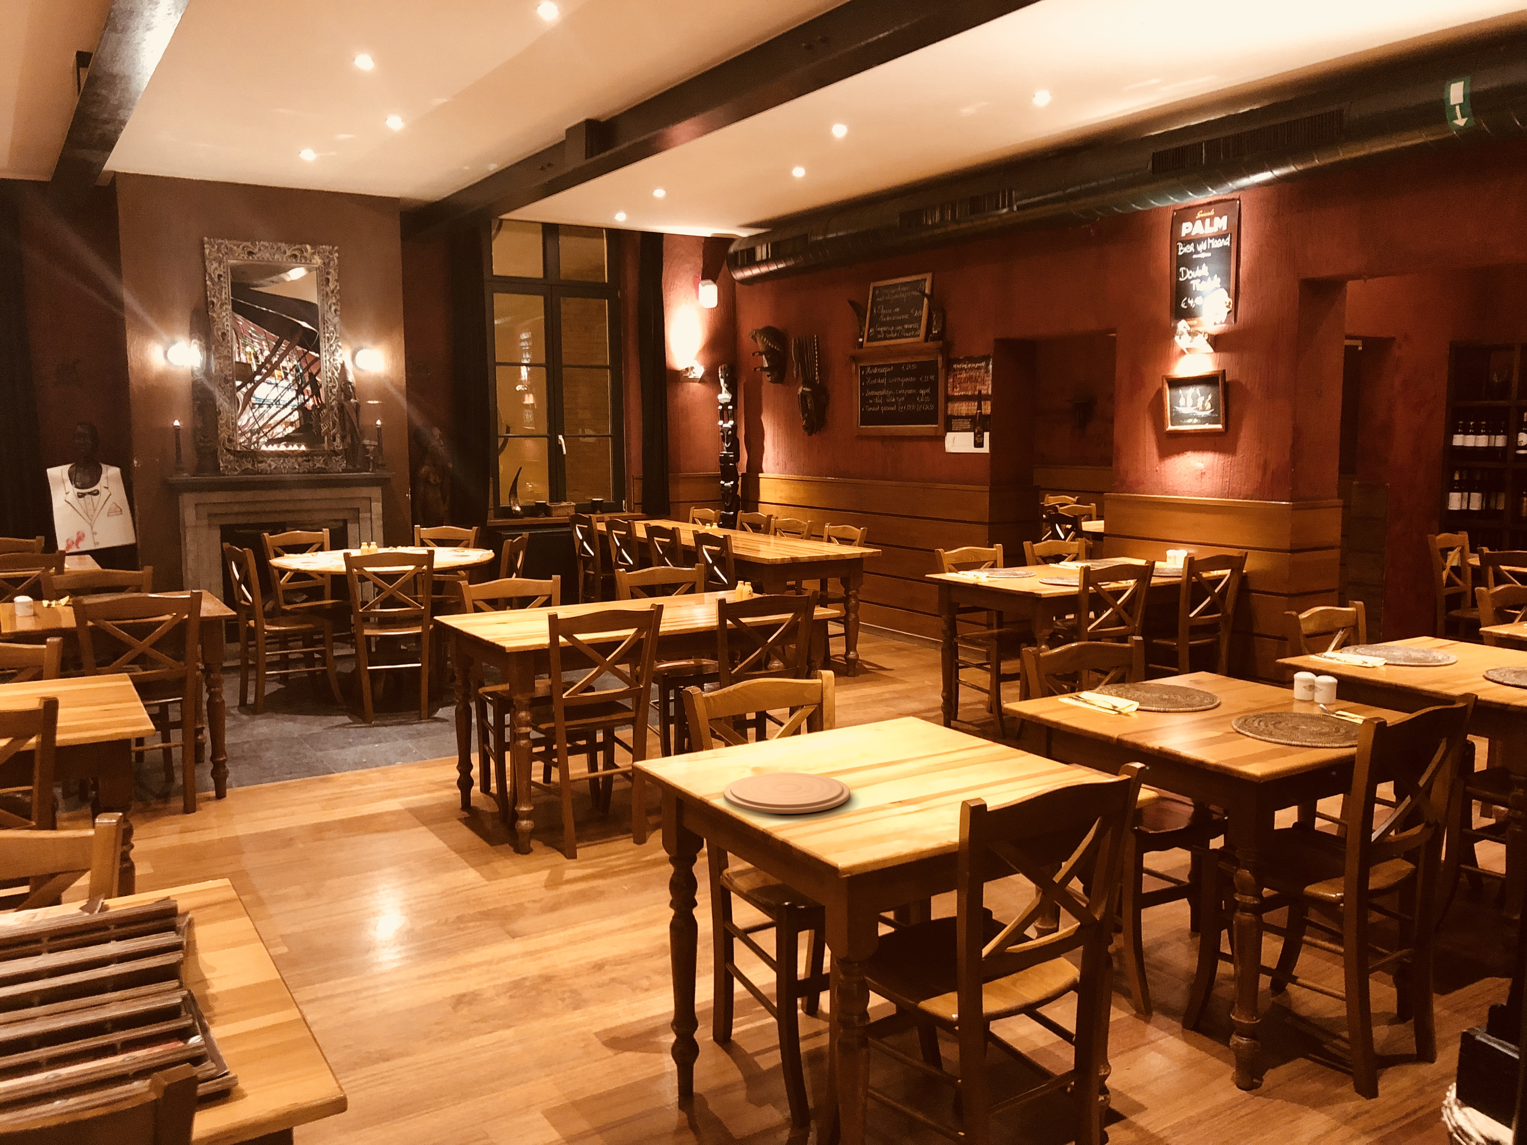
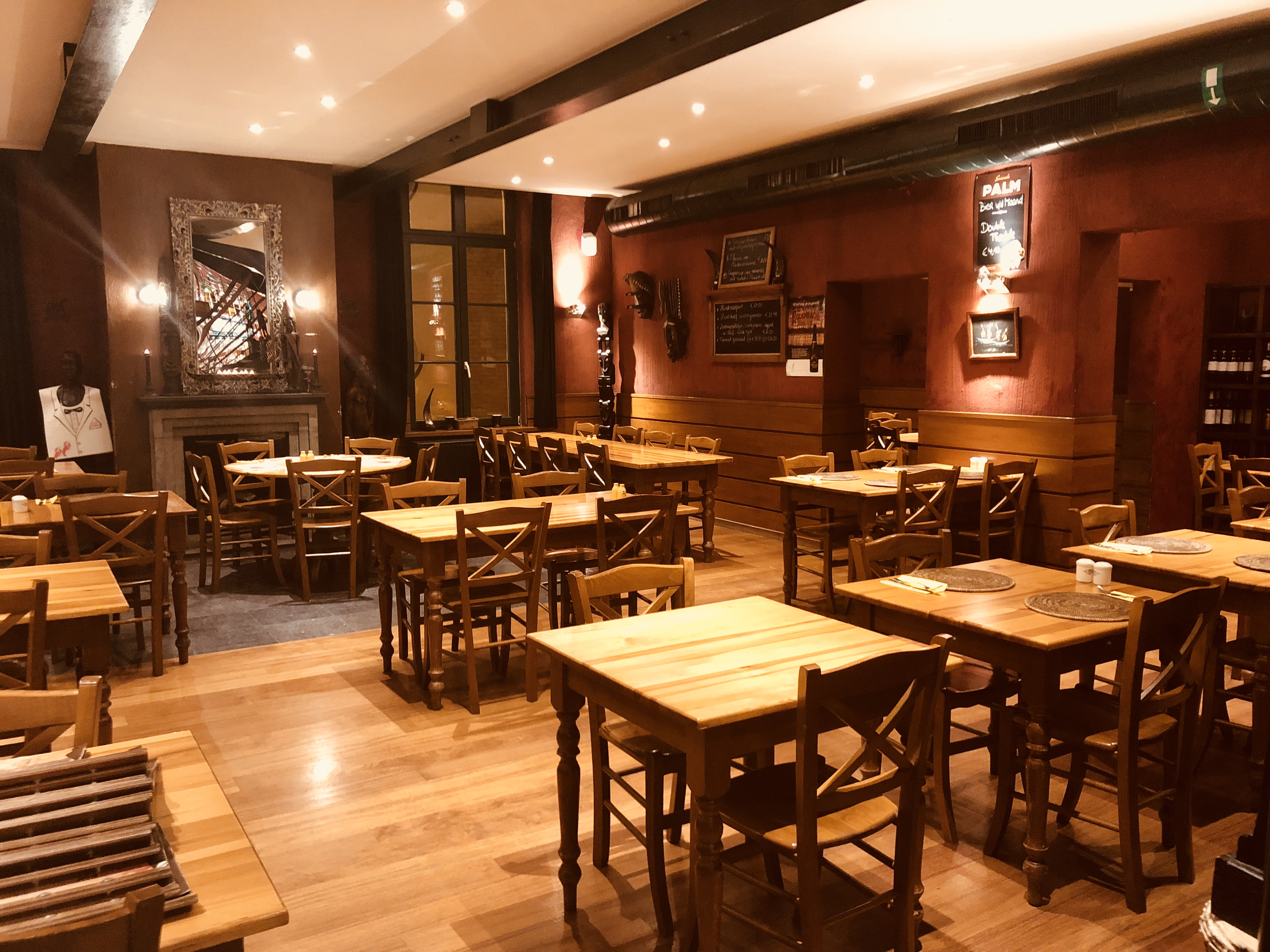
- plate [724,772,850,814]
